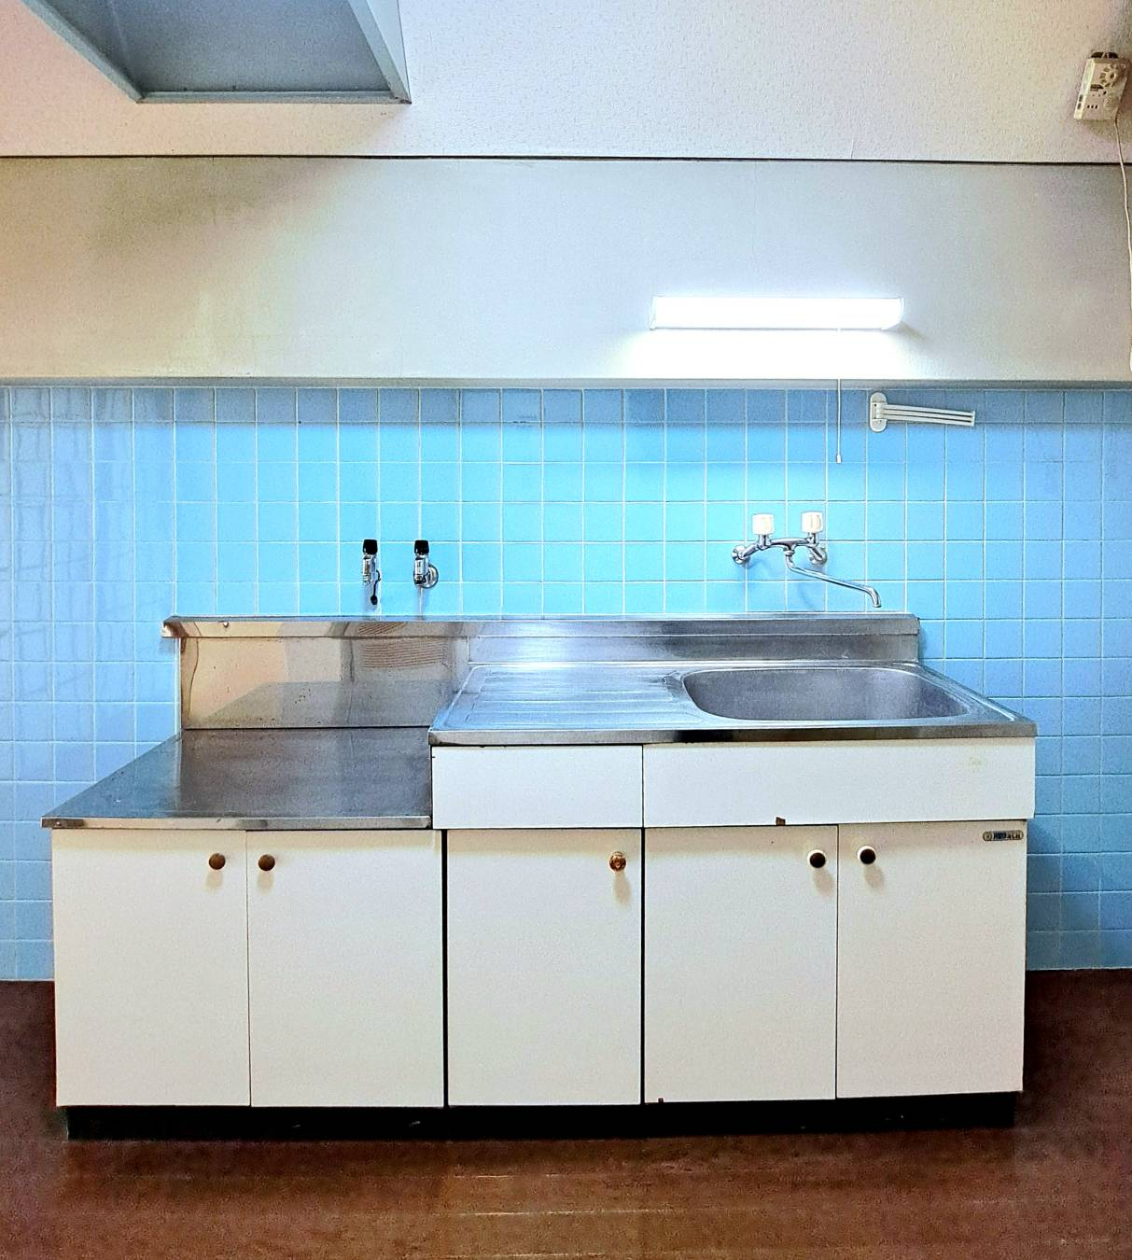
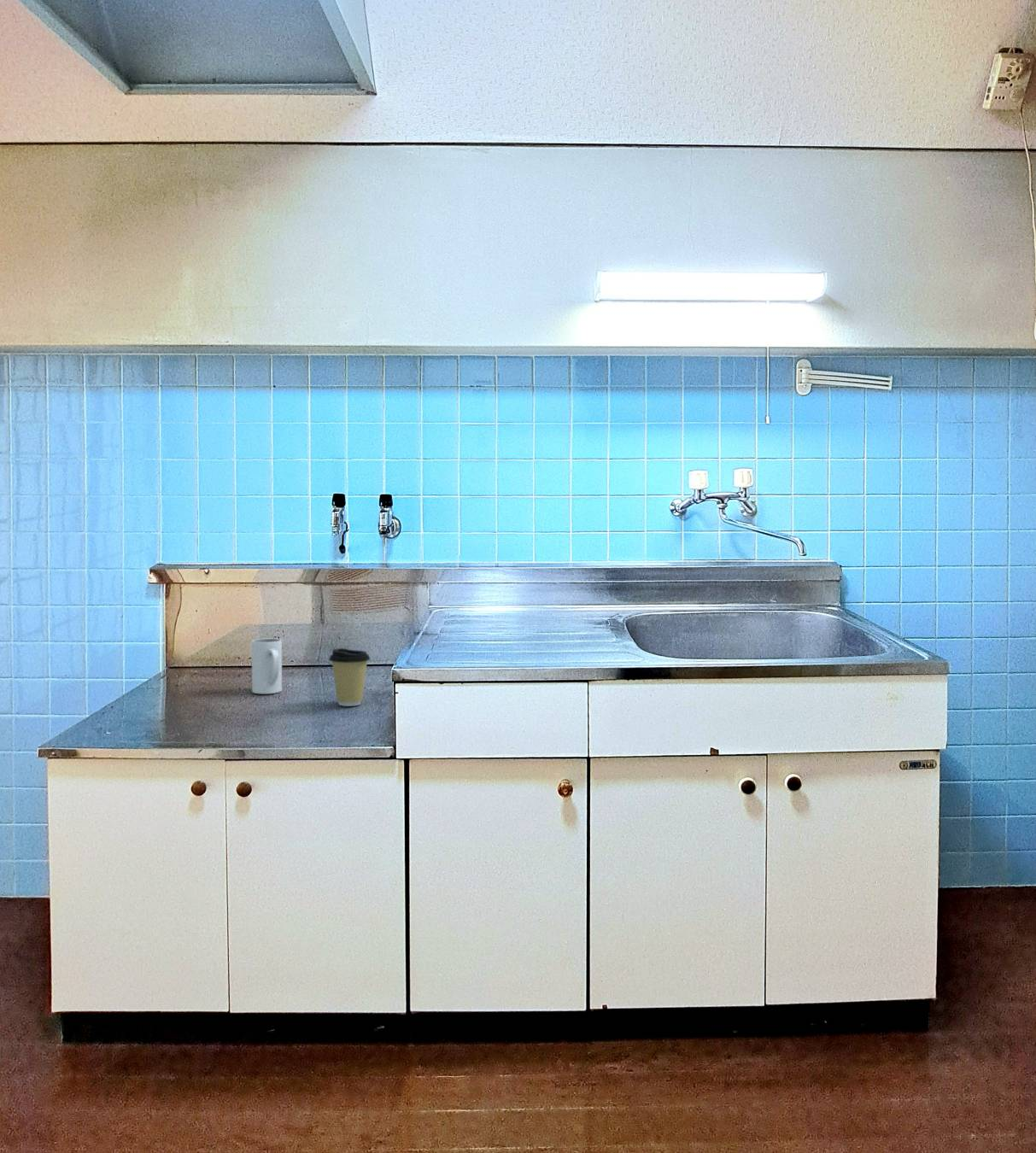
+ mug [251,638,283,694]
+ coffee cup [328,647,371,707]
